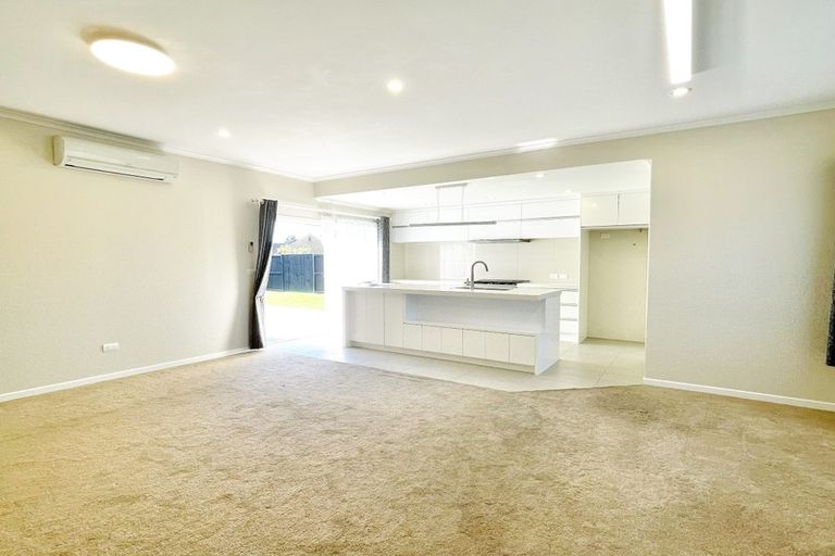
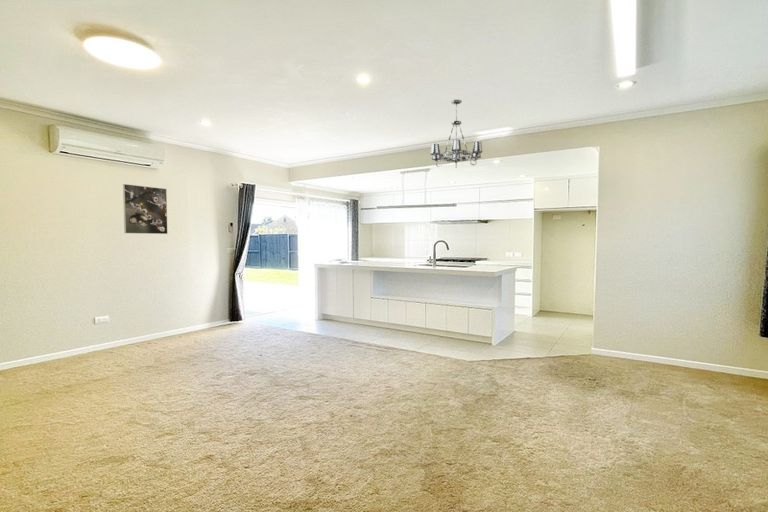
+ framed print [122,183,169,235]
+ chandelier [429,99,483,168]
